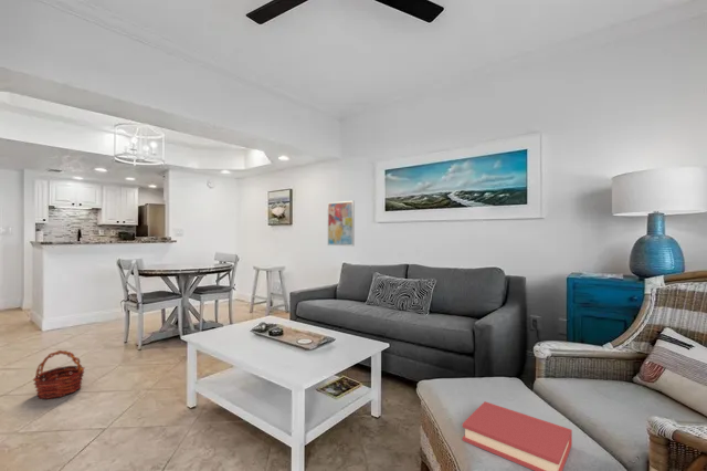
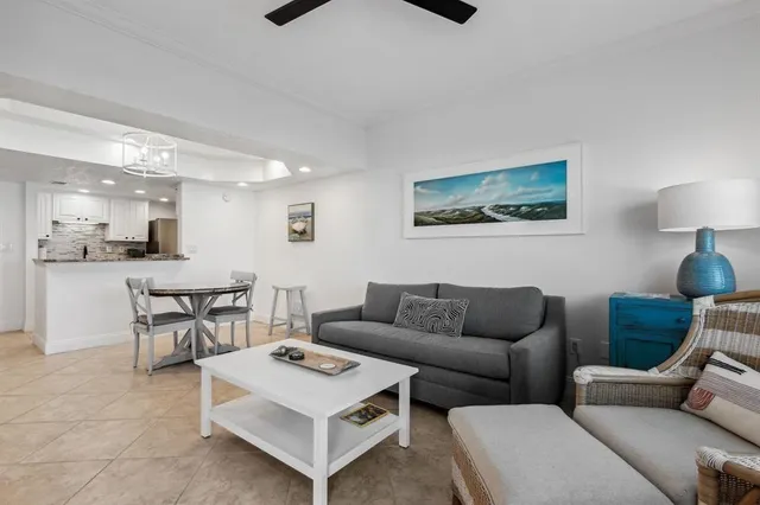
- basket [32,349,85,400]
- hardback book [462,400,573,471]
- wall art [327,200,356,247]
